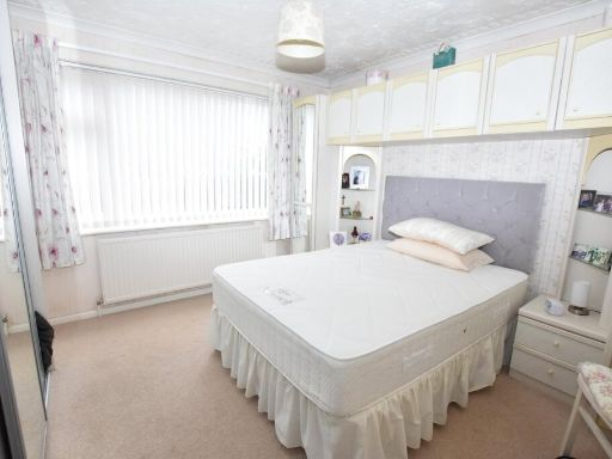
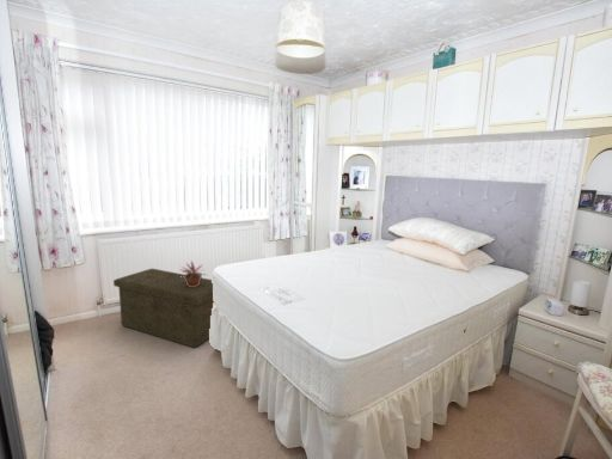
+ storage bench [112,268,215,349]
+ potted plant [177,261,207,287]
